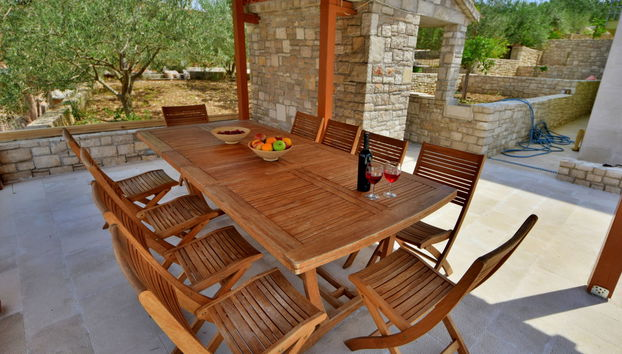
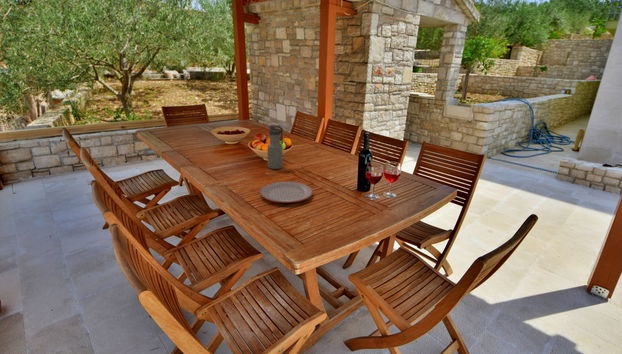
+ water bottle [266,124,284,170]
+ plate [259,181,314,204]
